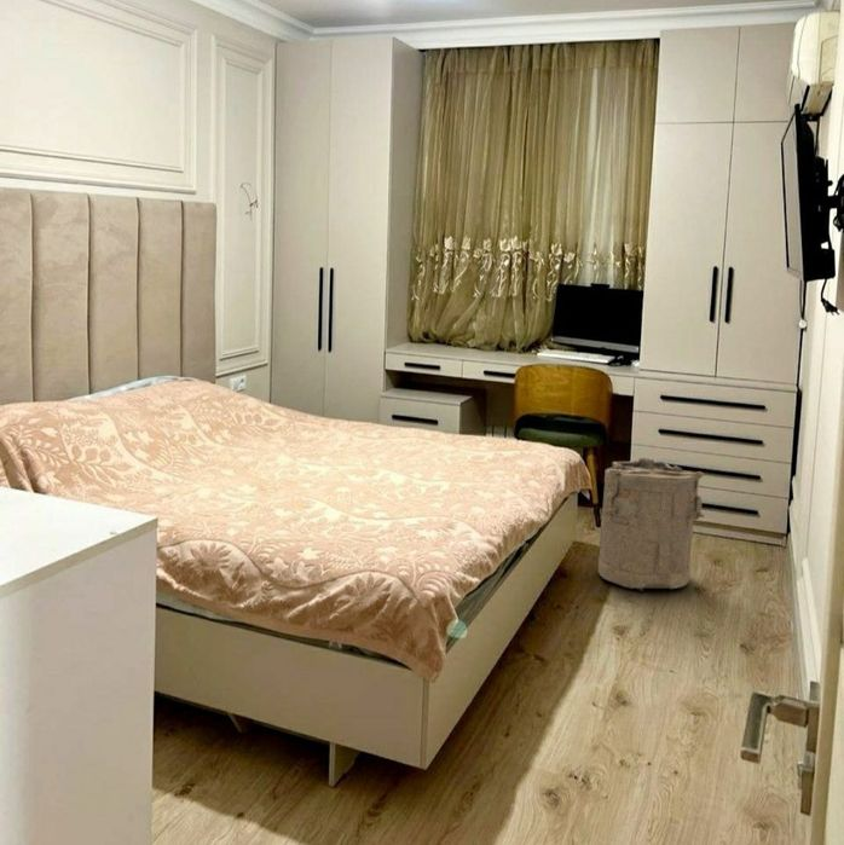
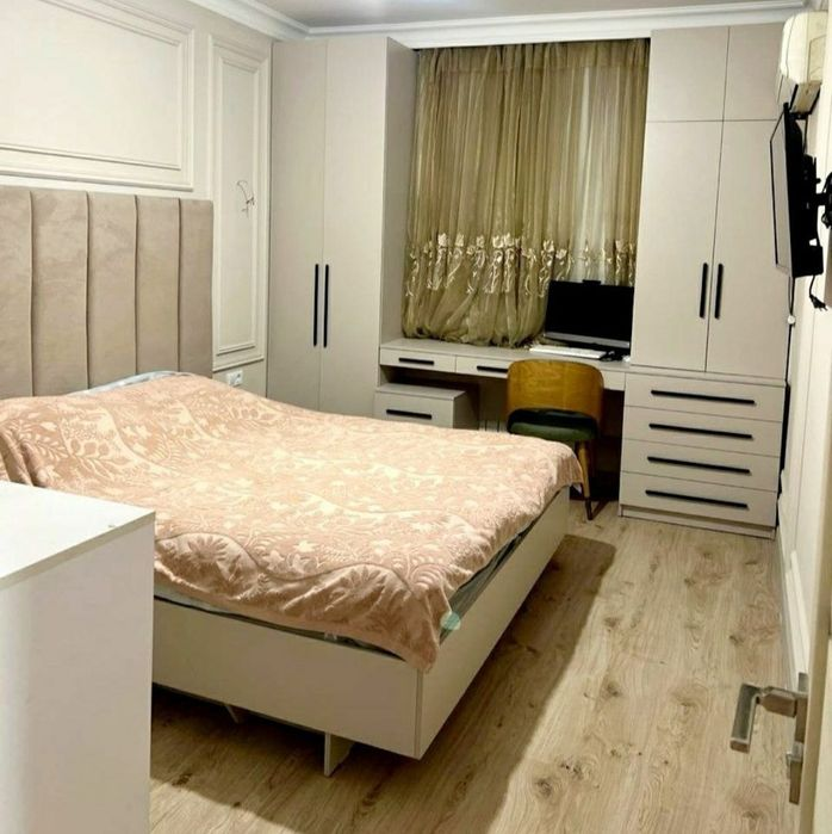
- laundry hamper [597,457,706,591]
